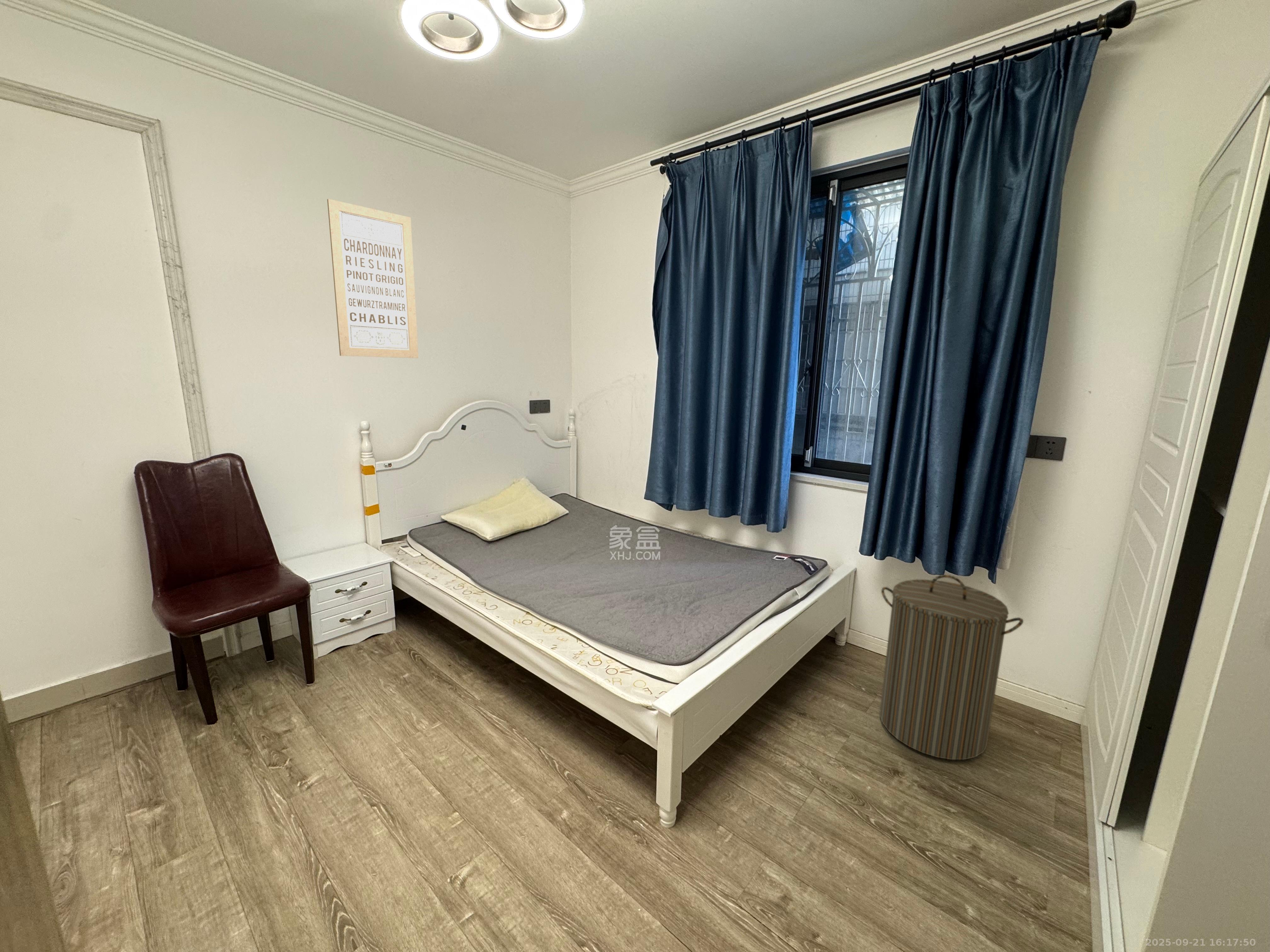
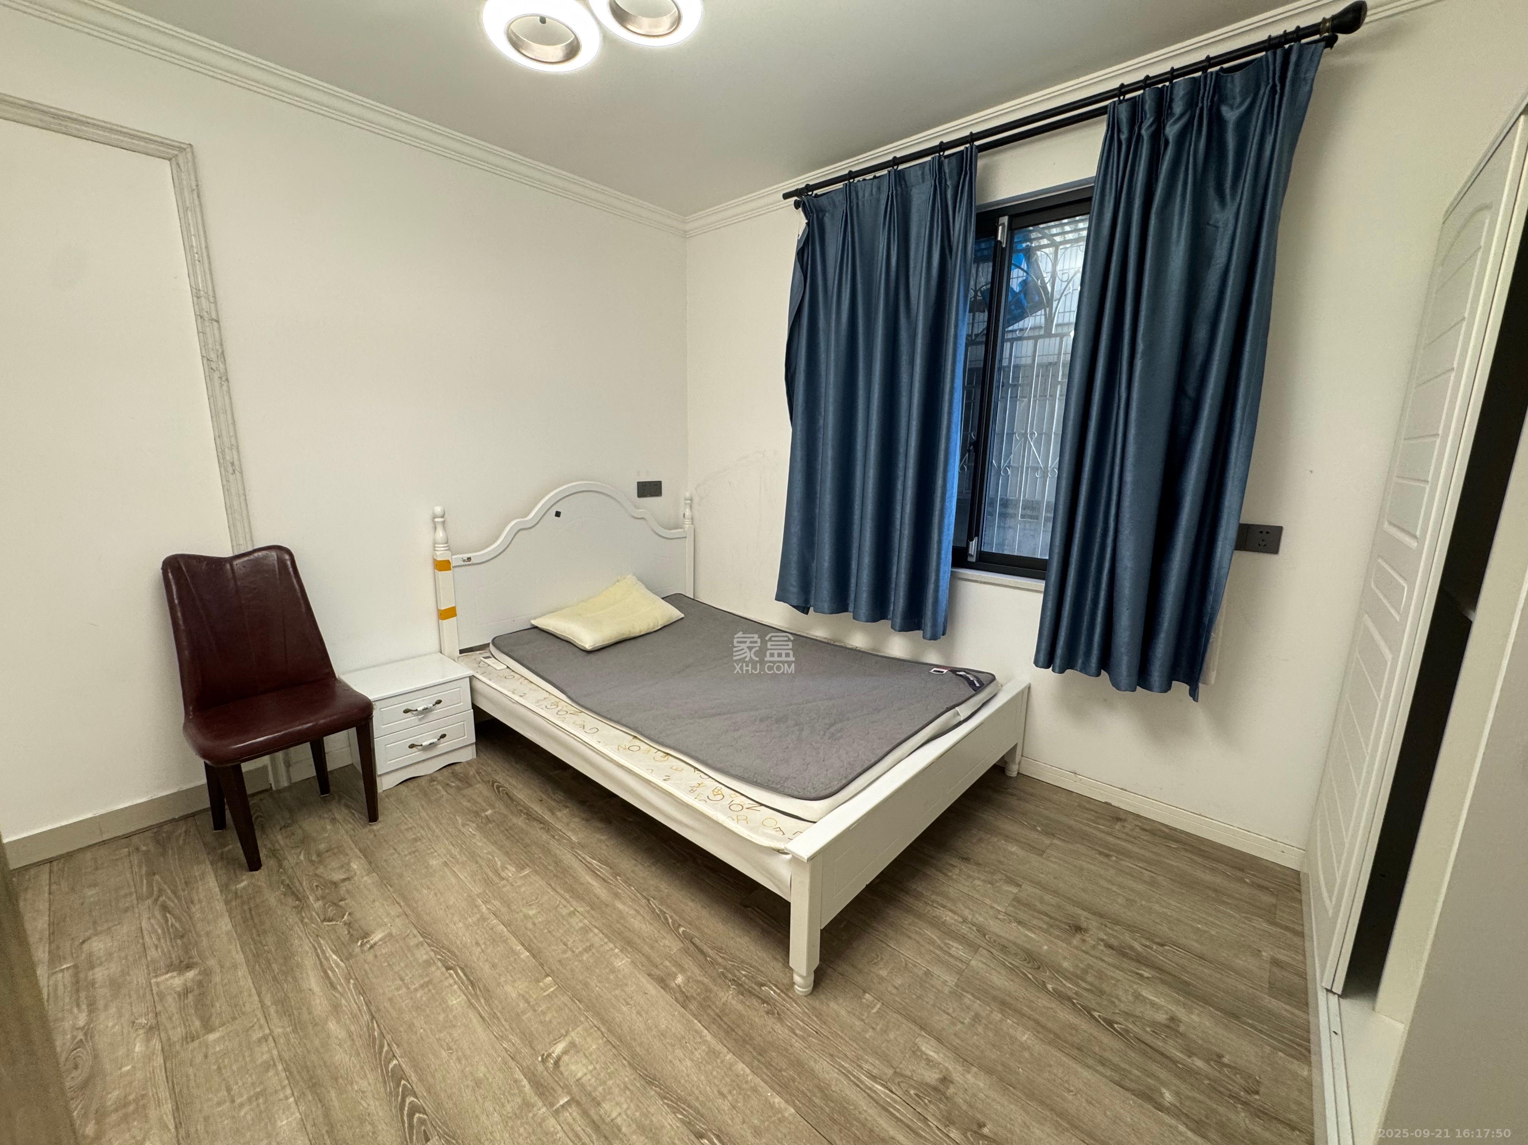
- laundry hamper [879,575,1024,760]
- wall art [327,198,419,359]
